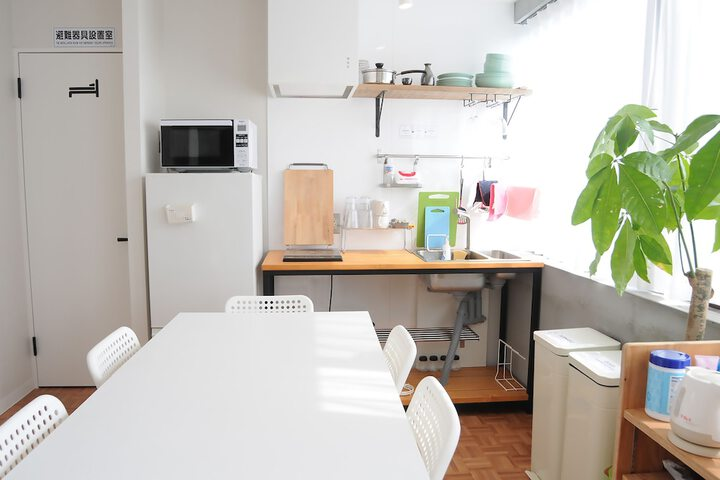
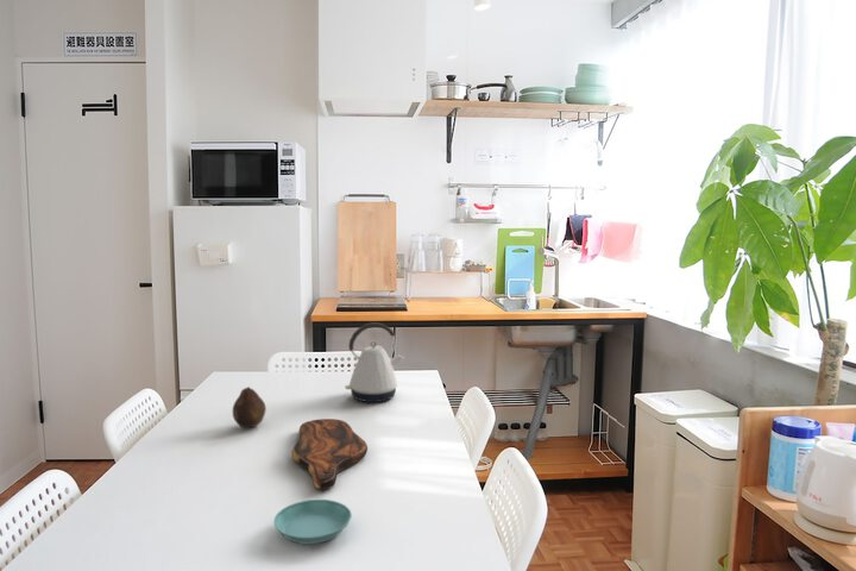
+ cutting board [291,418,369,490]
+ saucer [272,498,353,545]
+ kettle [344,321,405,403]
+ fruit [232,385,268,428]
